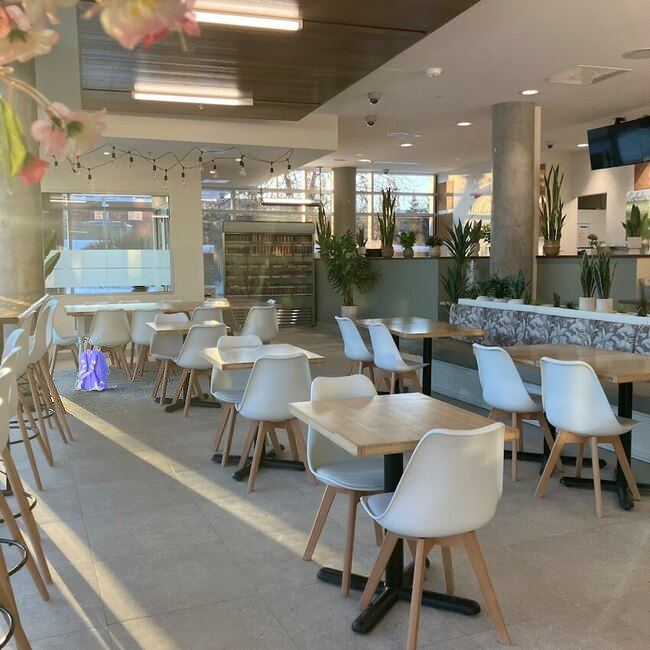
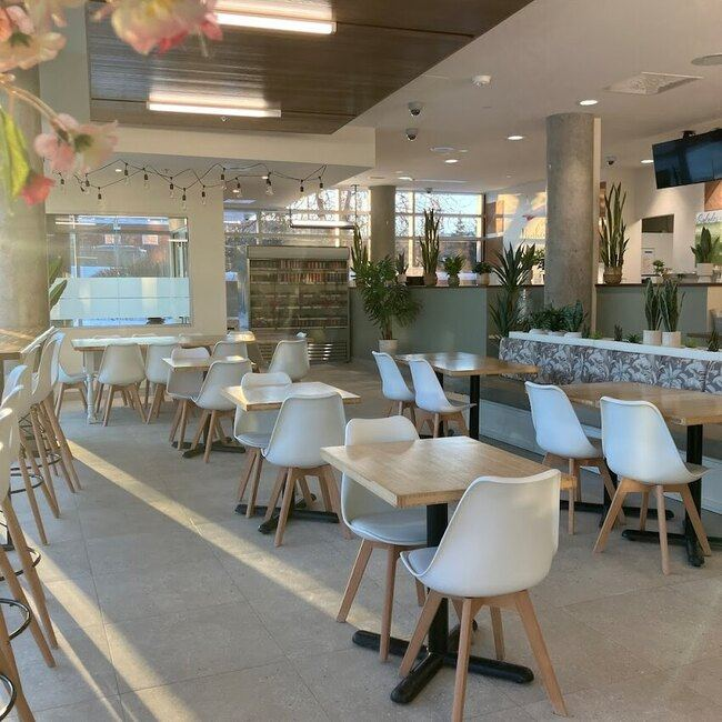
- backpack [74,348,118,392]
